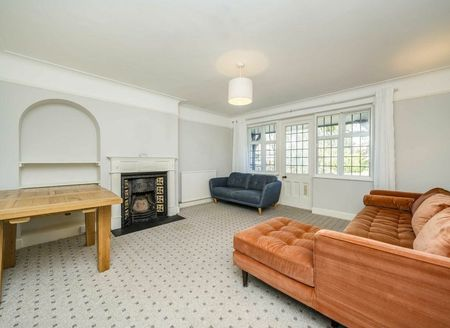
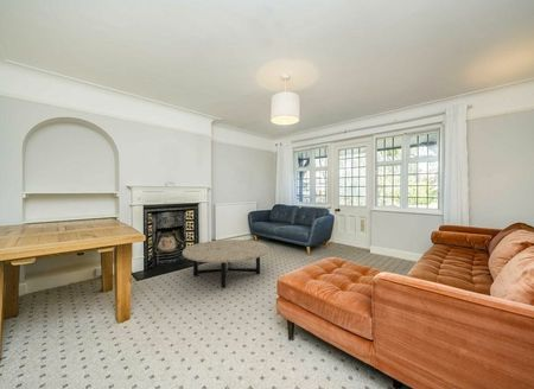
+ coffee table [182,238,271,288]
